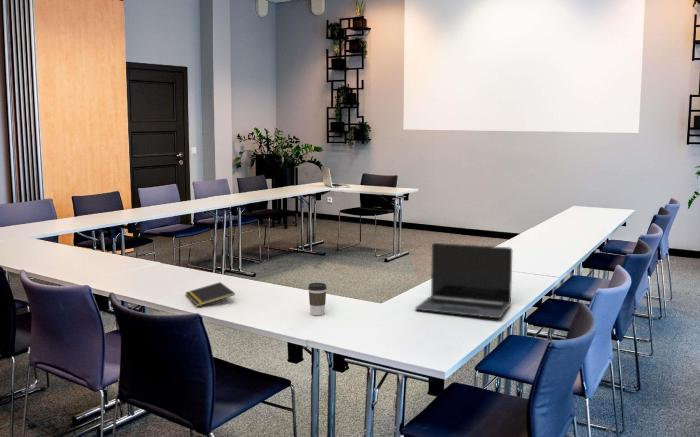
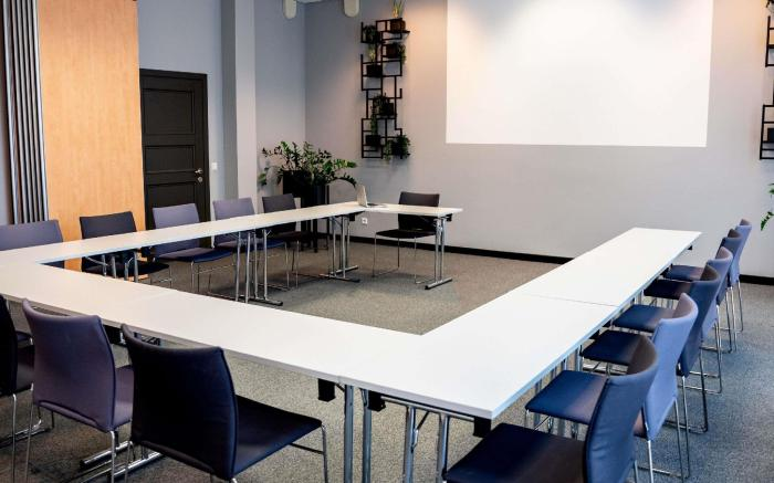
- laptop [414,242,513,319]
- notepad [184,281,236,307]
- coffee cup [307,282,328,316]
